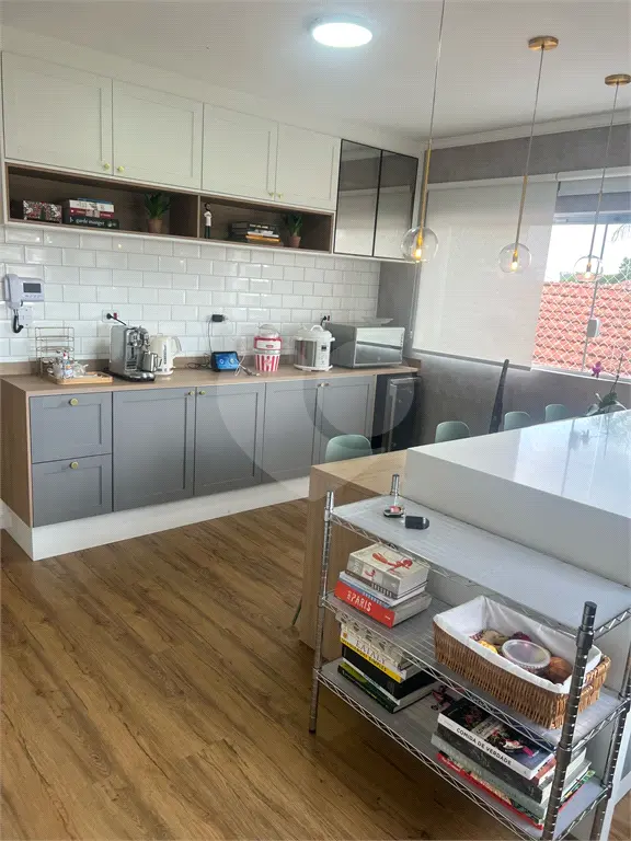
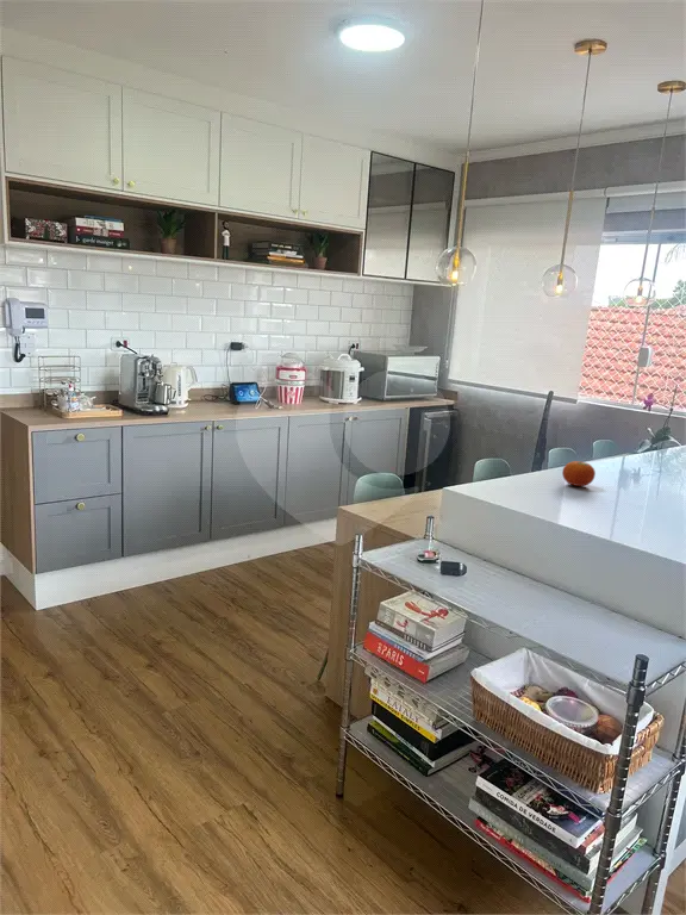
+ fruit [561,460,597,487]
